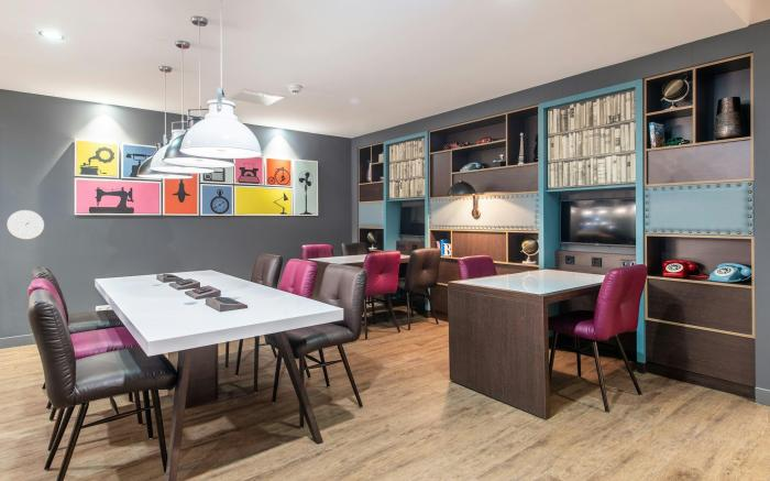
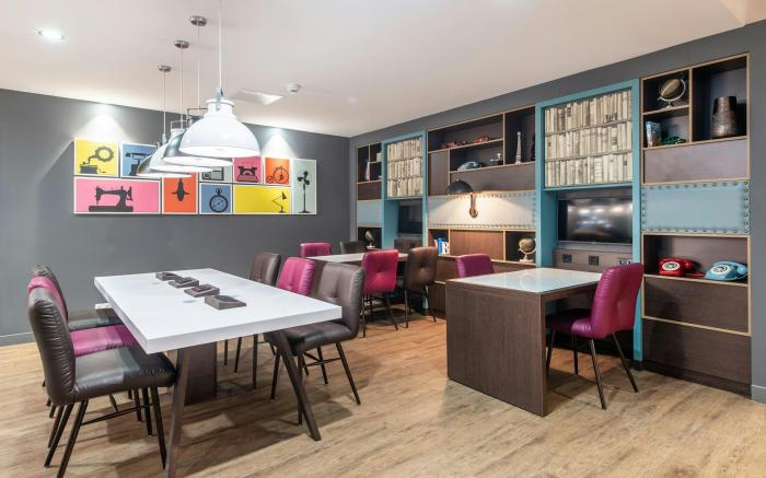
- wall clock [6,209,45,240]
